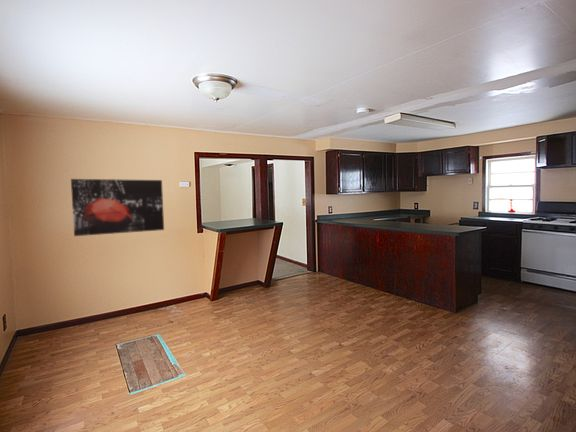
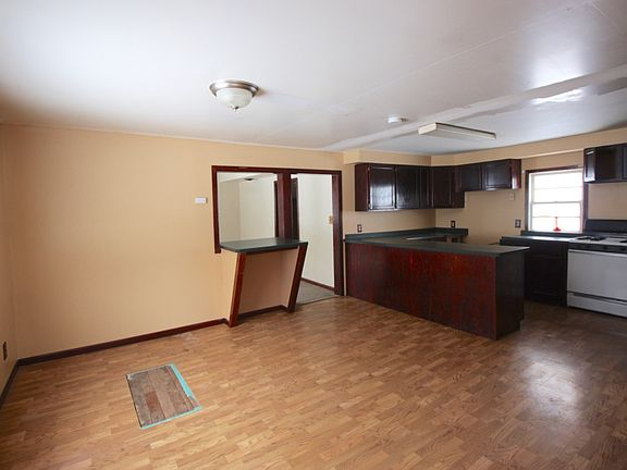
- wall art [70,178,165,237]
